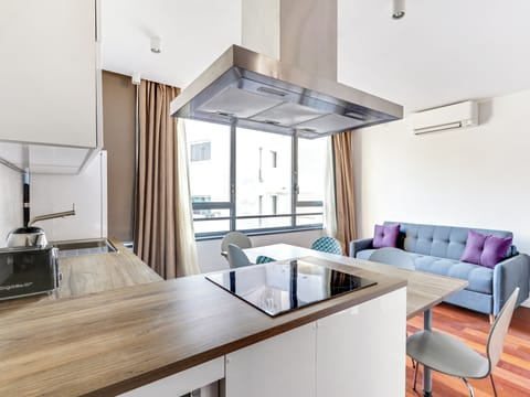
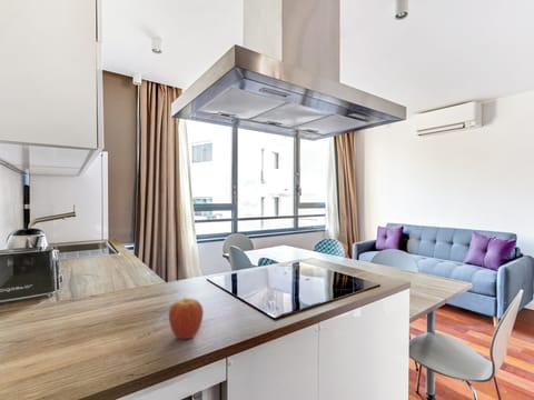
+ fruit [168,297,205,340]
